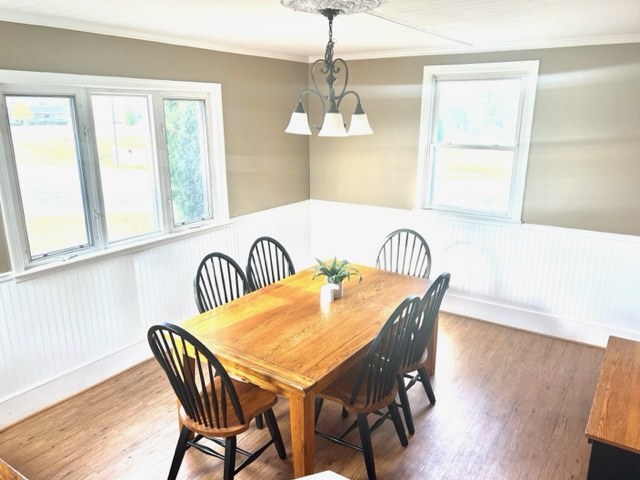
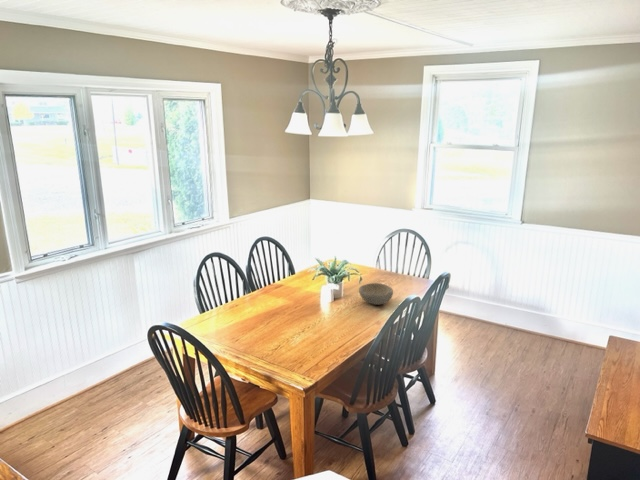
+ bowl [358,282,394,306]
